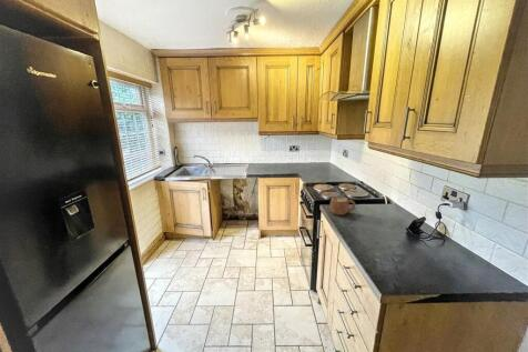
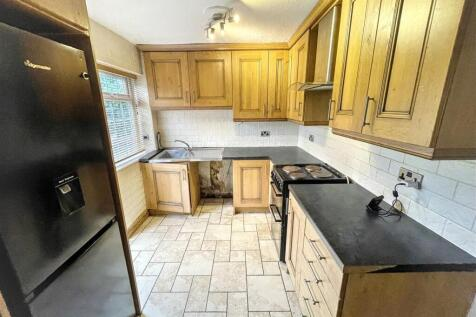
- mug [328,195,356,217]
